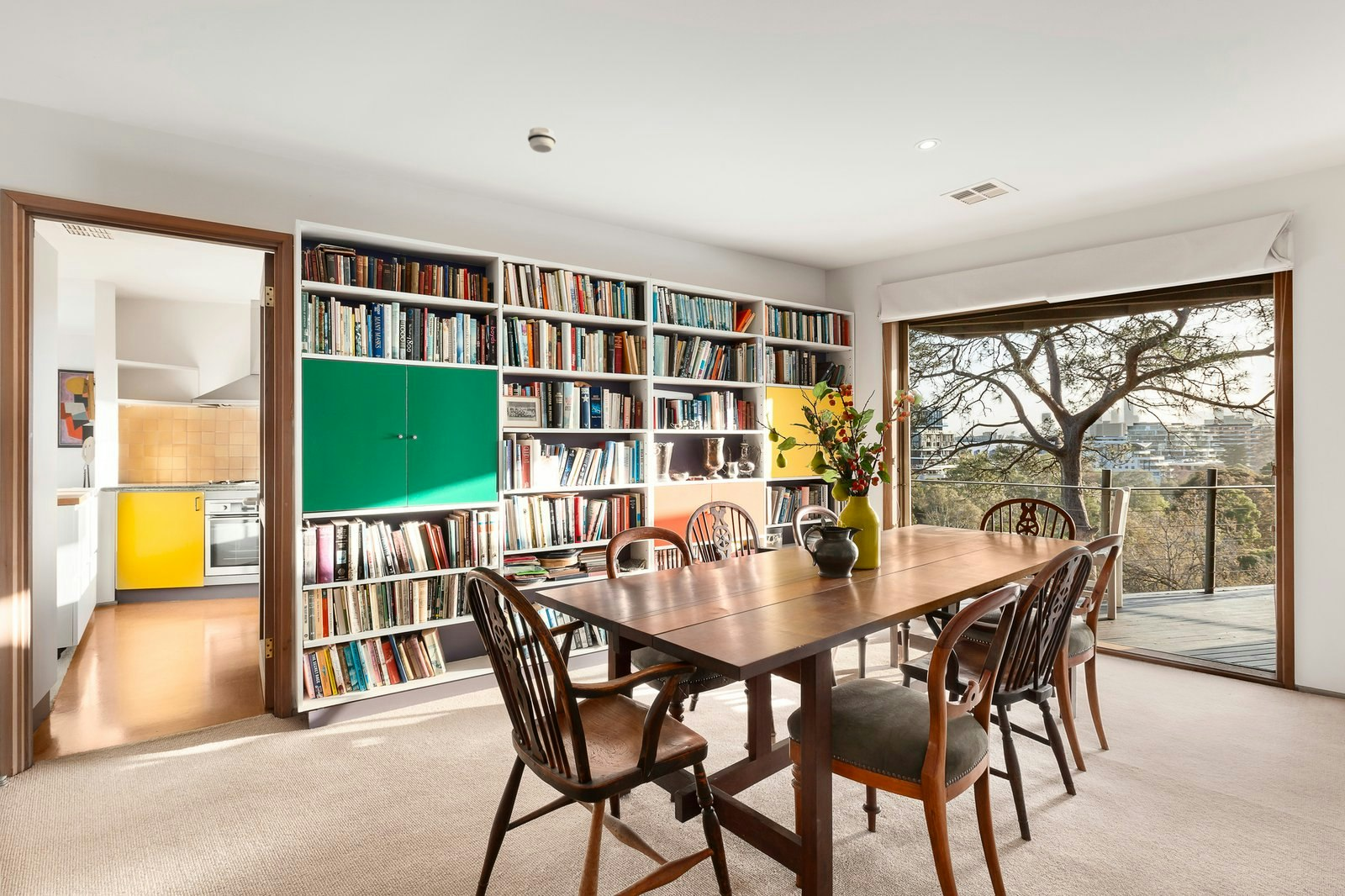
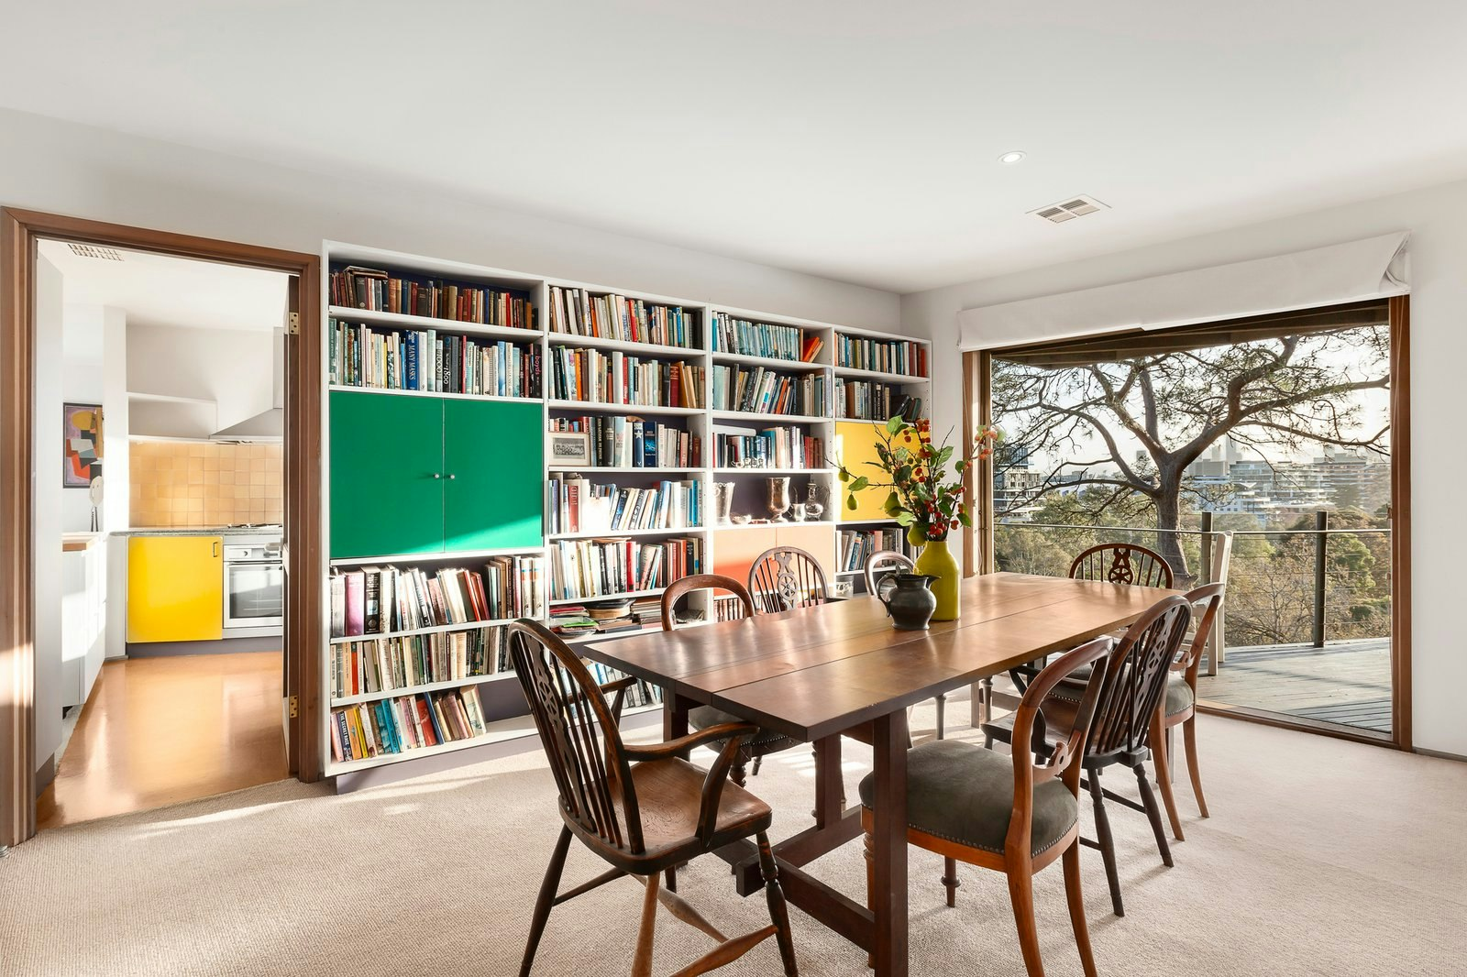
- smoke detector [527,126,556,154]
